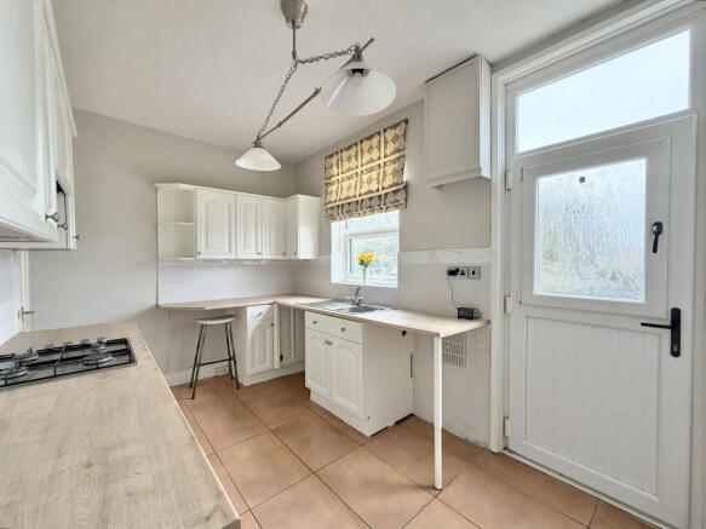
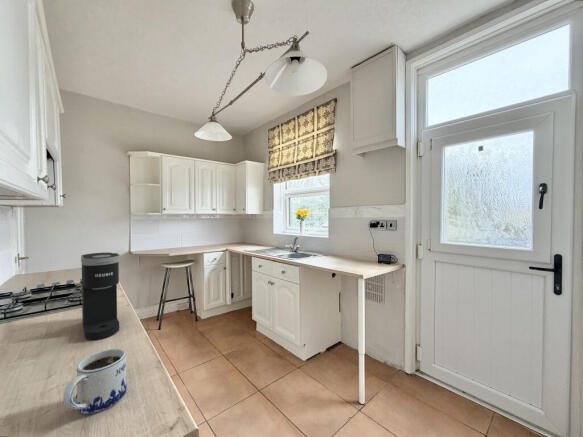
+ mug [62,348,128,415]
+ coffee maker [80,252,121,341]
